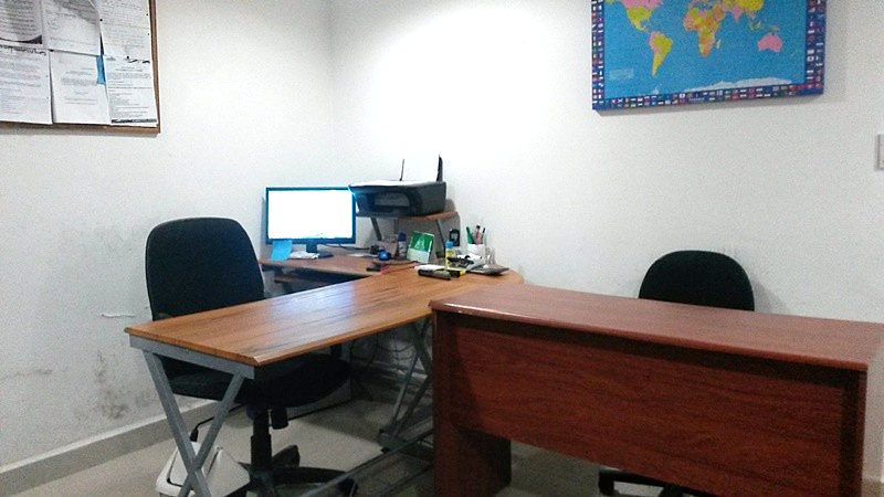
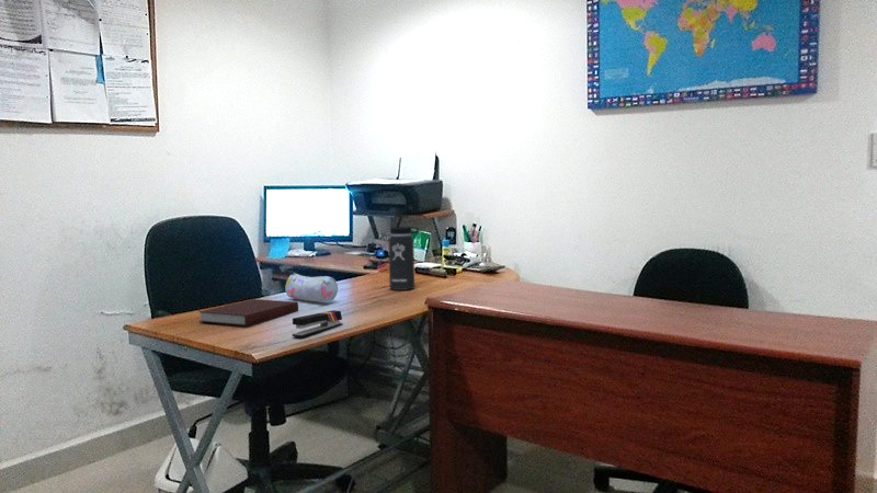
+ thermos bottle [388,215,420,291]
+ notebook [197,298,299,326]
+ stapler [292,309,343,339]
+ pencil case [284,272,339,303]
